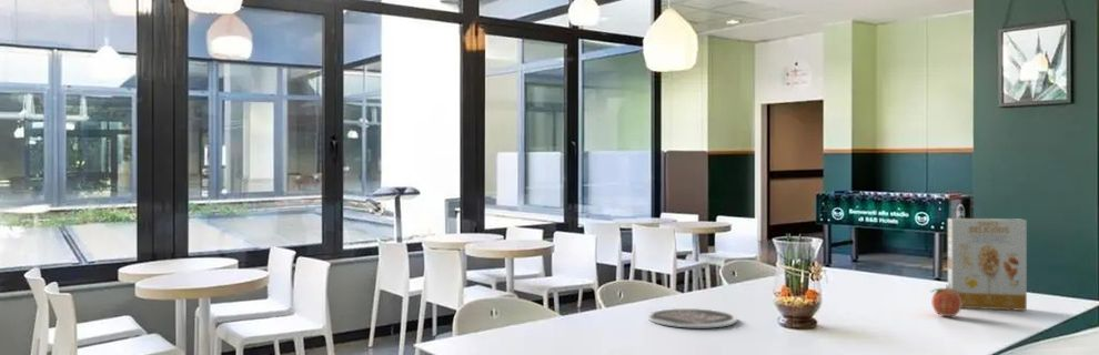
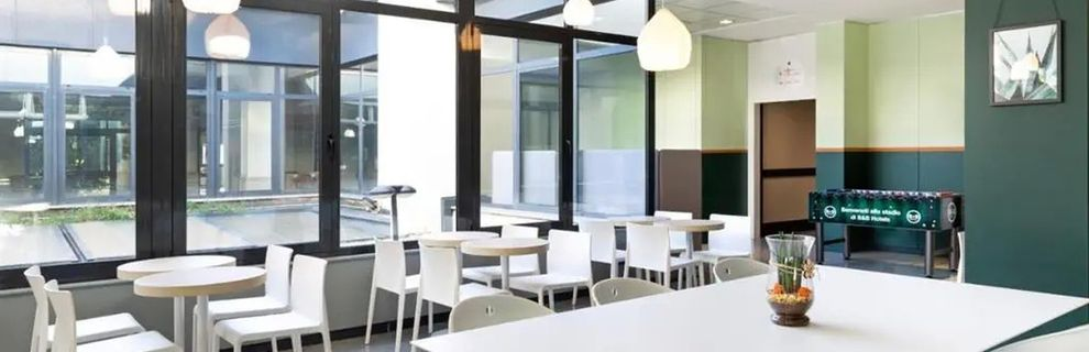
- fruit [930,284,962,317]
- plate [647,307,738,328]
- cereal box [947,217,1028,312]
